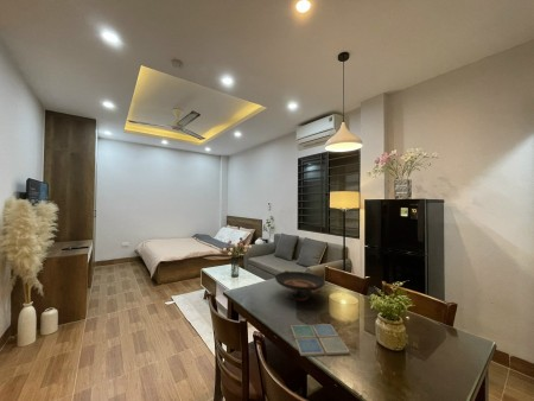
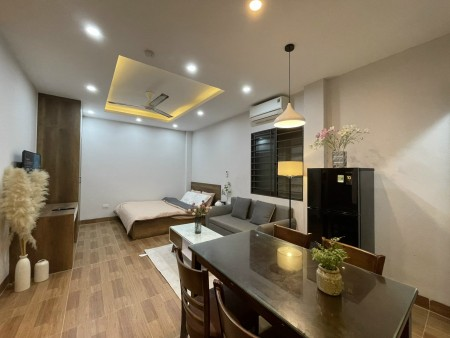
- decorative bowl [274,269,326,301]
- drink coaster [290,323,351,357]
